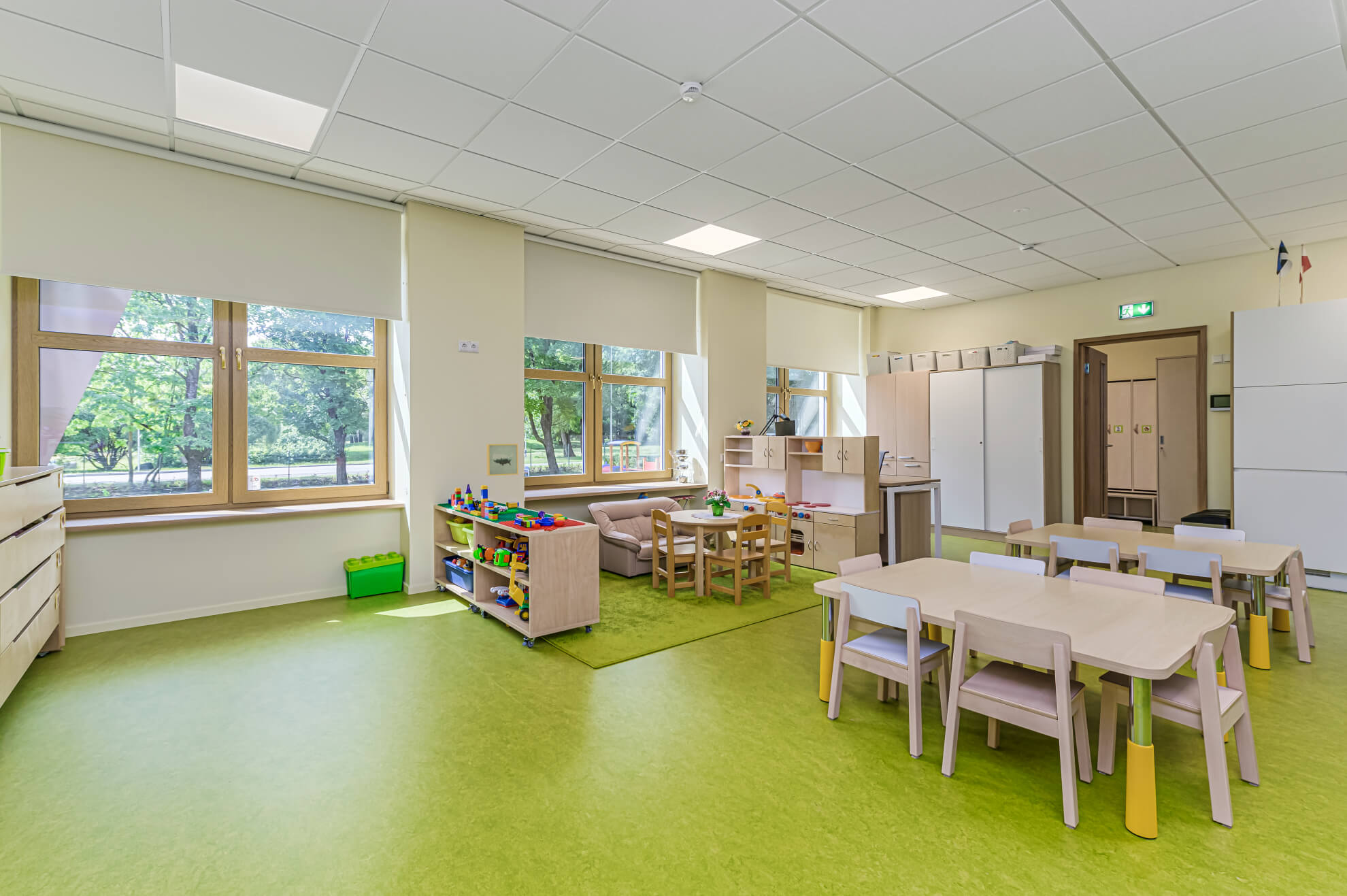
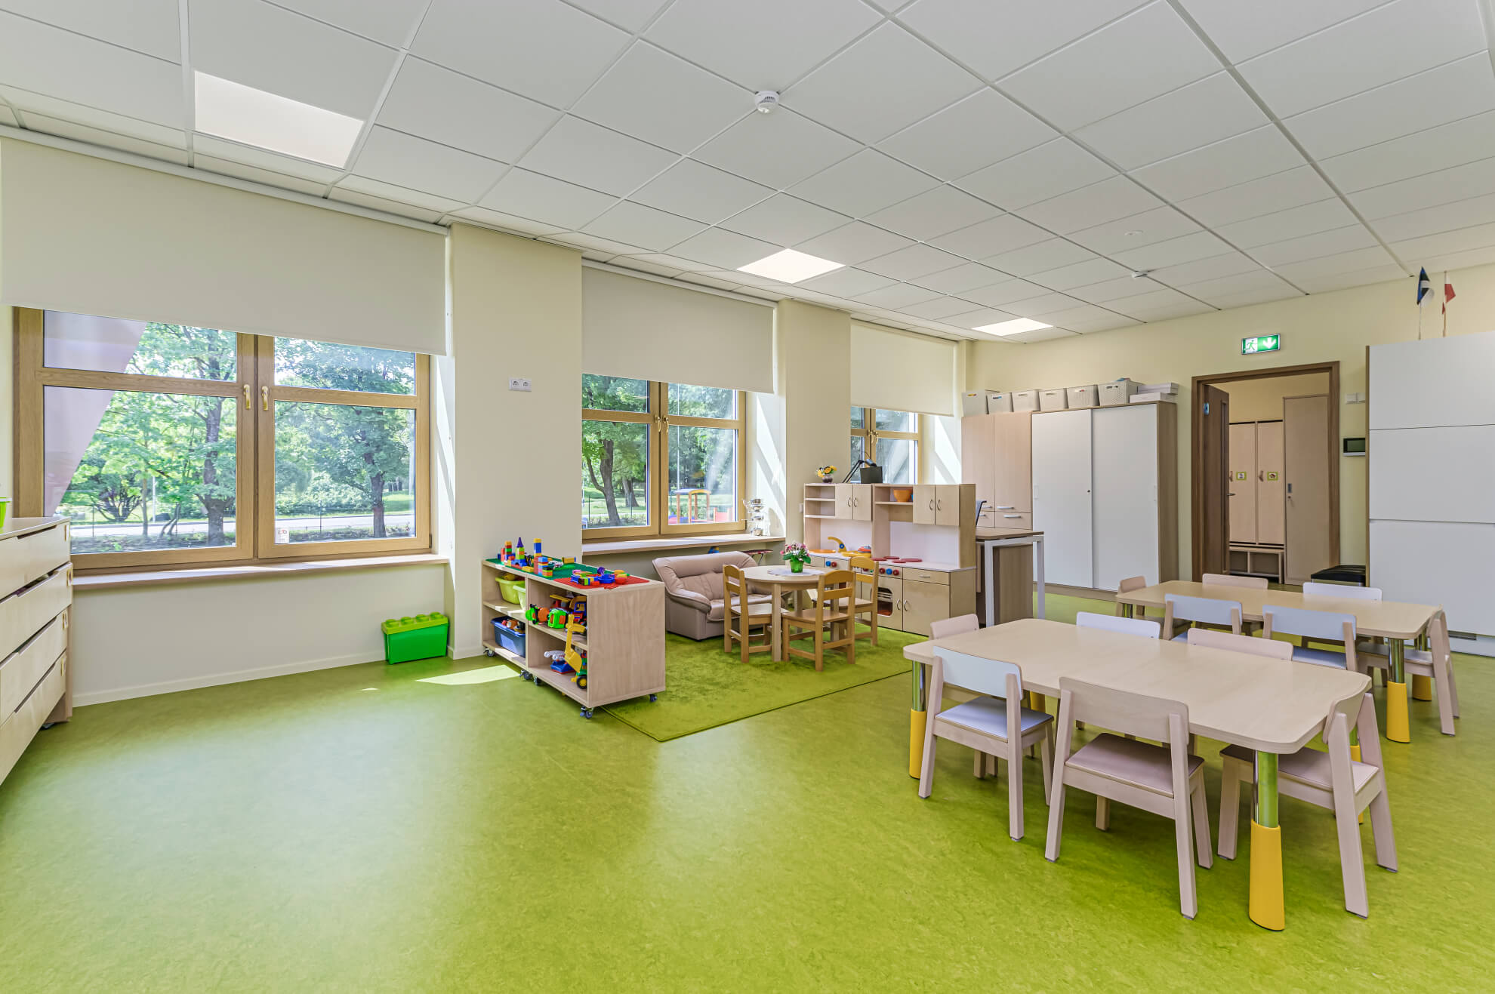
- wall art [486,443,519,476]
